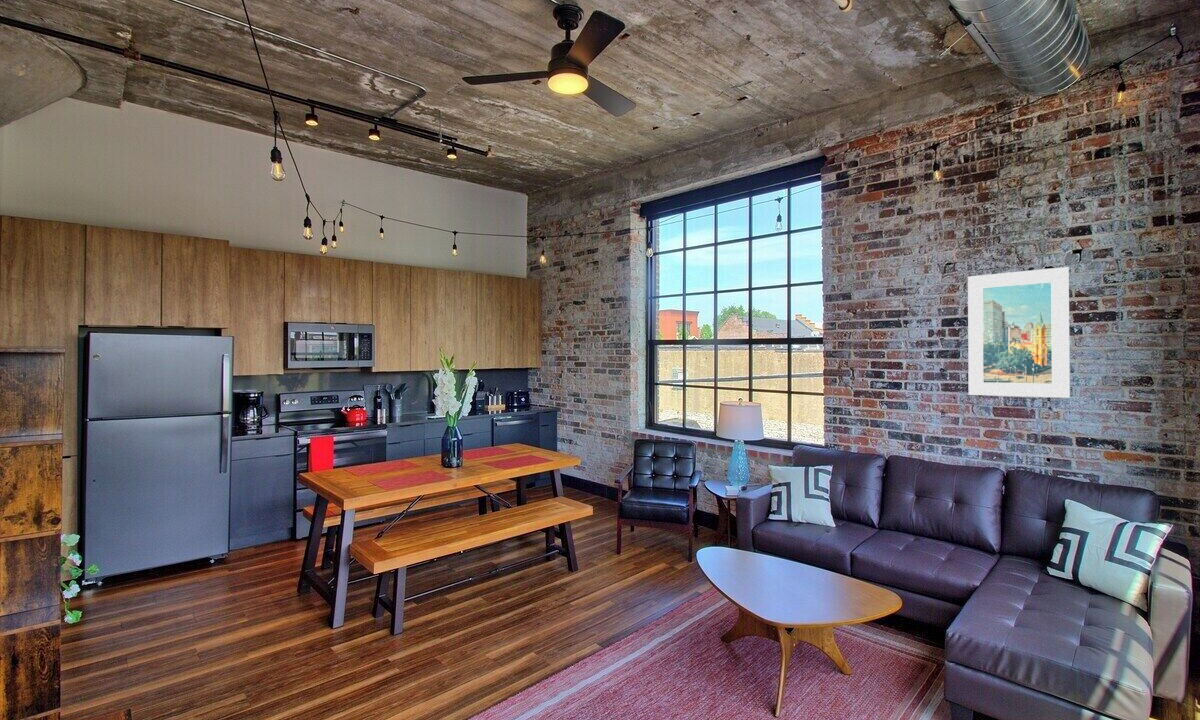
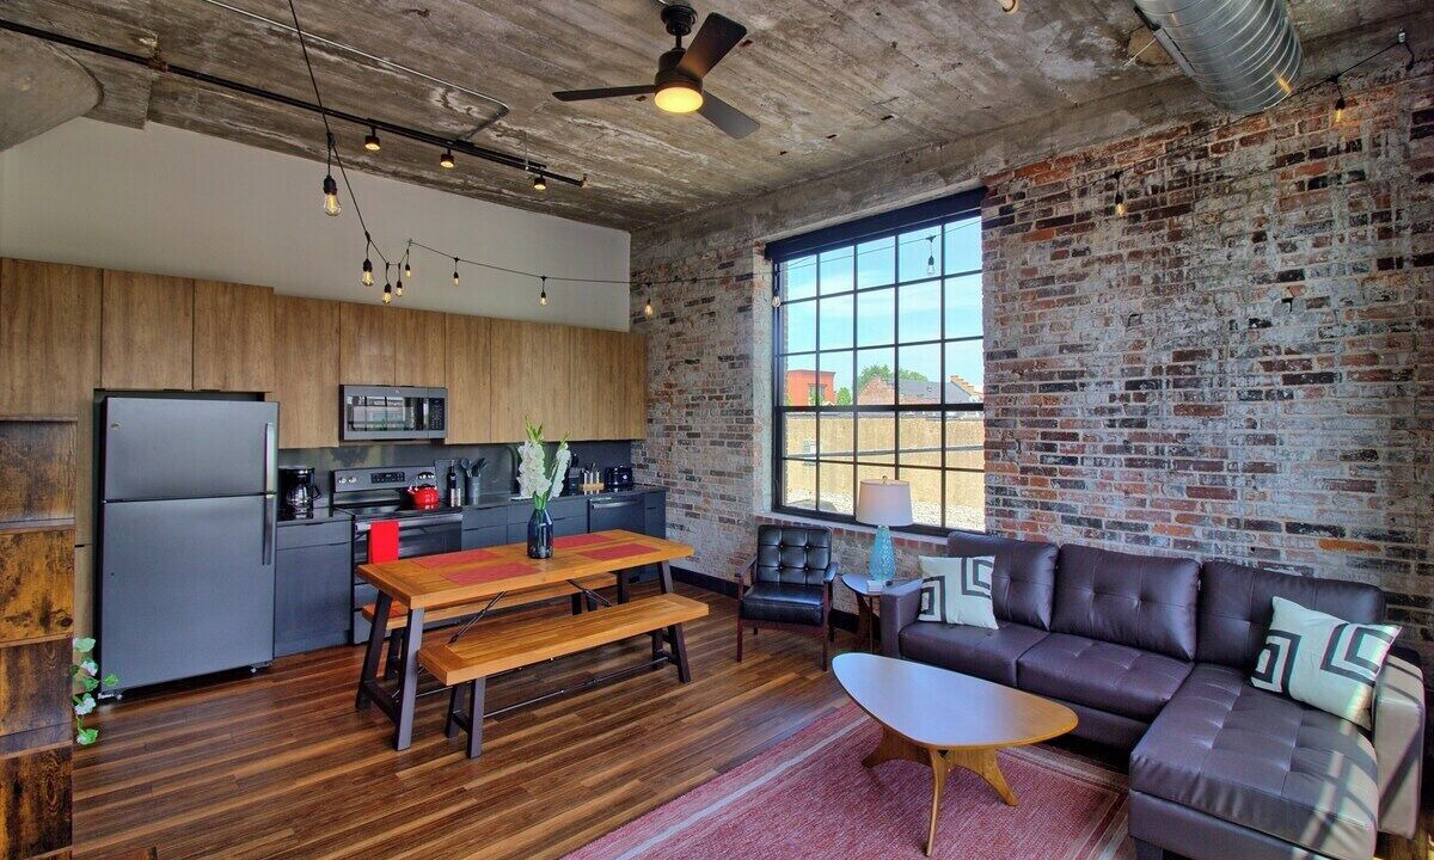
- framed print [967,266,1071,399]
